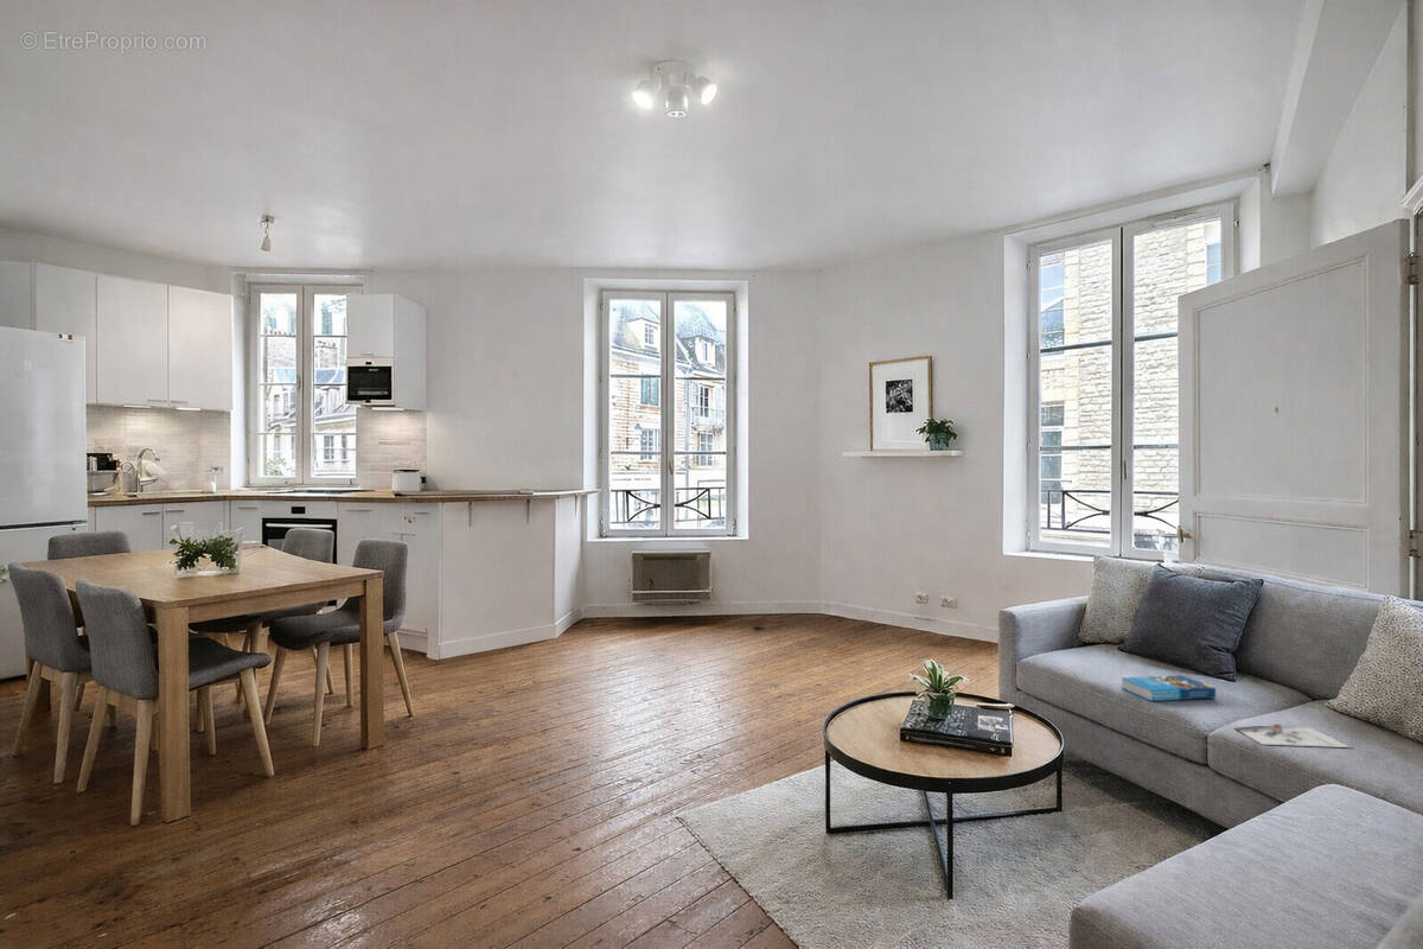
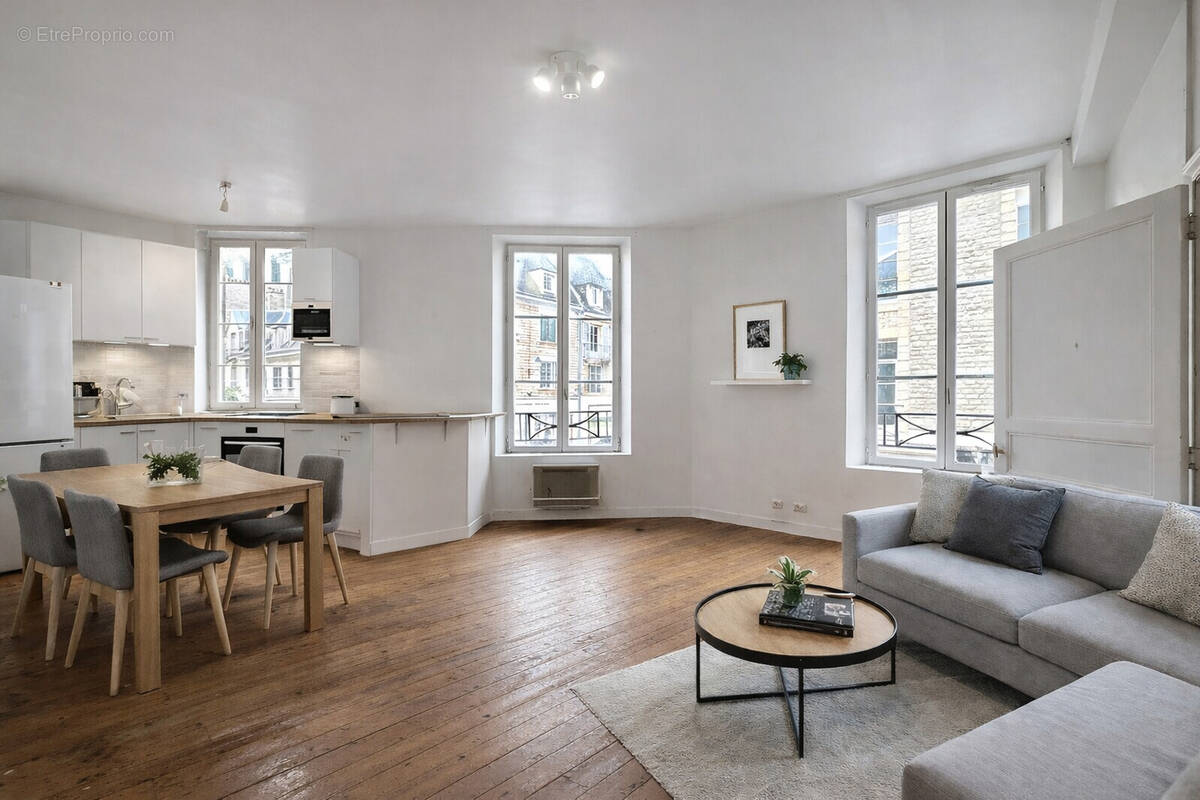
- book [1121,674,1217,702]
- architectural model [1234,722,1352,749]
